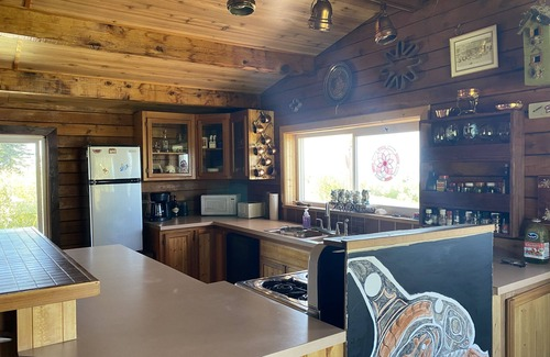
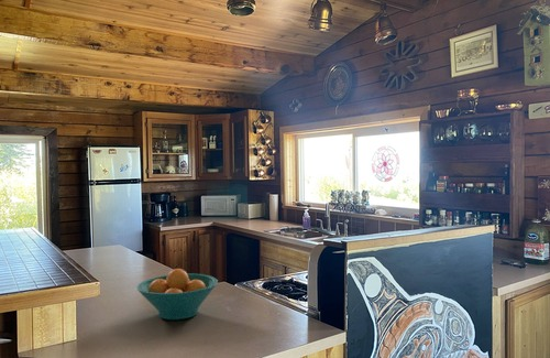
+ fruit bowl [135,268,219,321]
